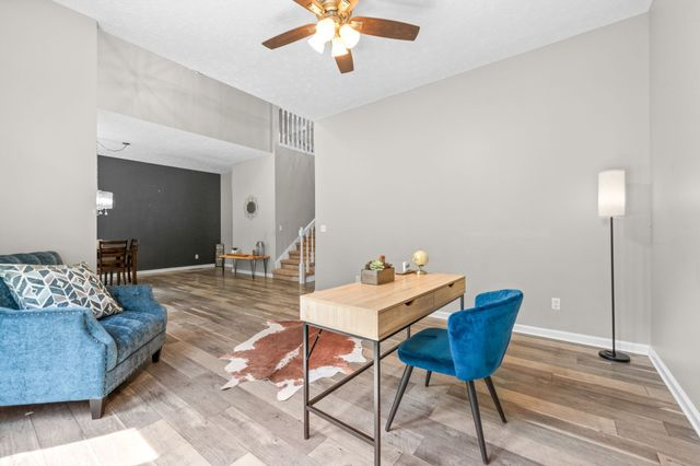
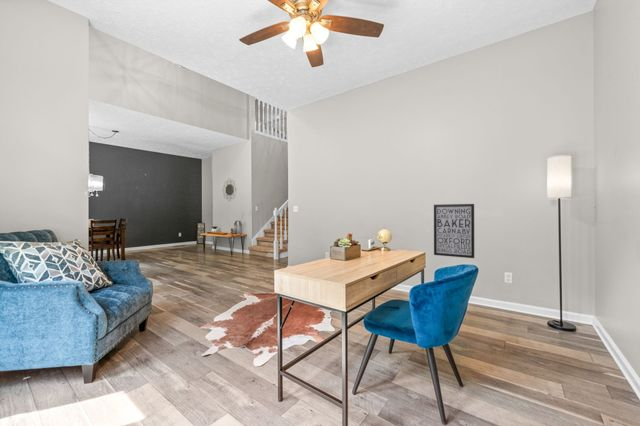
+ wall art [433,203,475,259]
